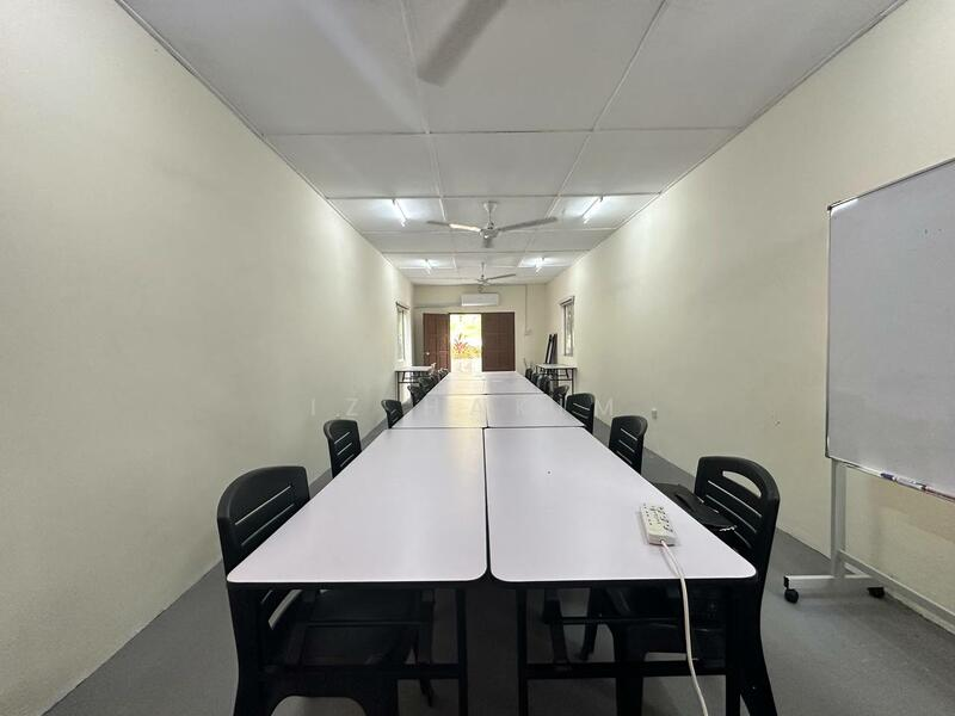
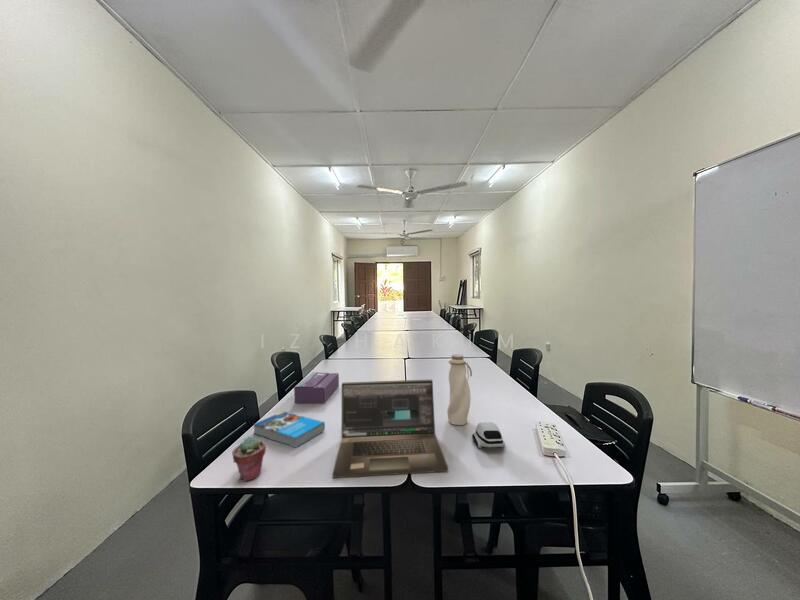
+ potted succulent [231,435,267,482]
+ tissue box [293,371,340,405]
+ water bottle [446,353,473,426]
+ book [252,410,326,449]
+ computer mouse [471,421,506,449]
+ laptop [331,378,449,479]
